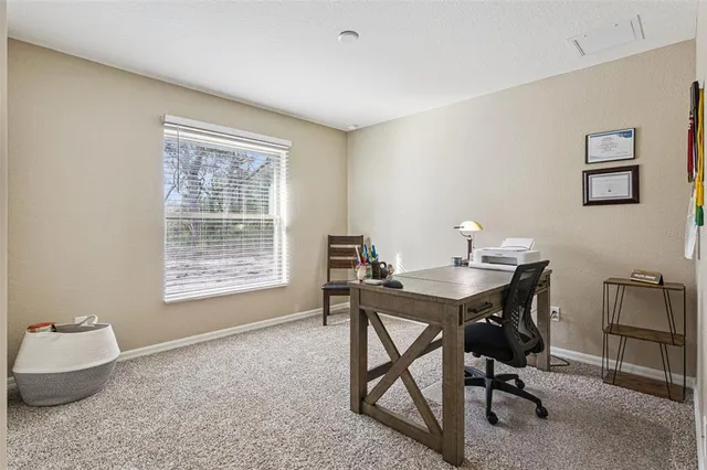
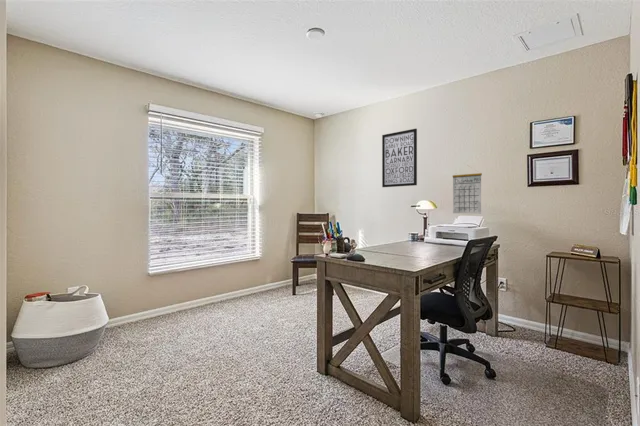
+ calendar [452,165,483,215]
+ wall art [381,128,418,188]
